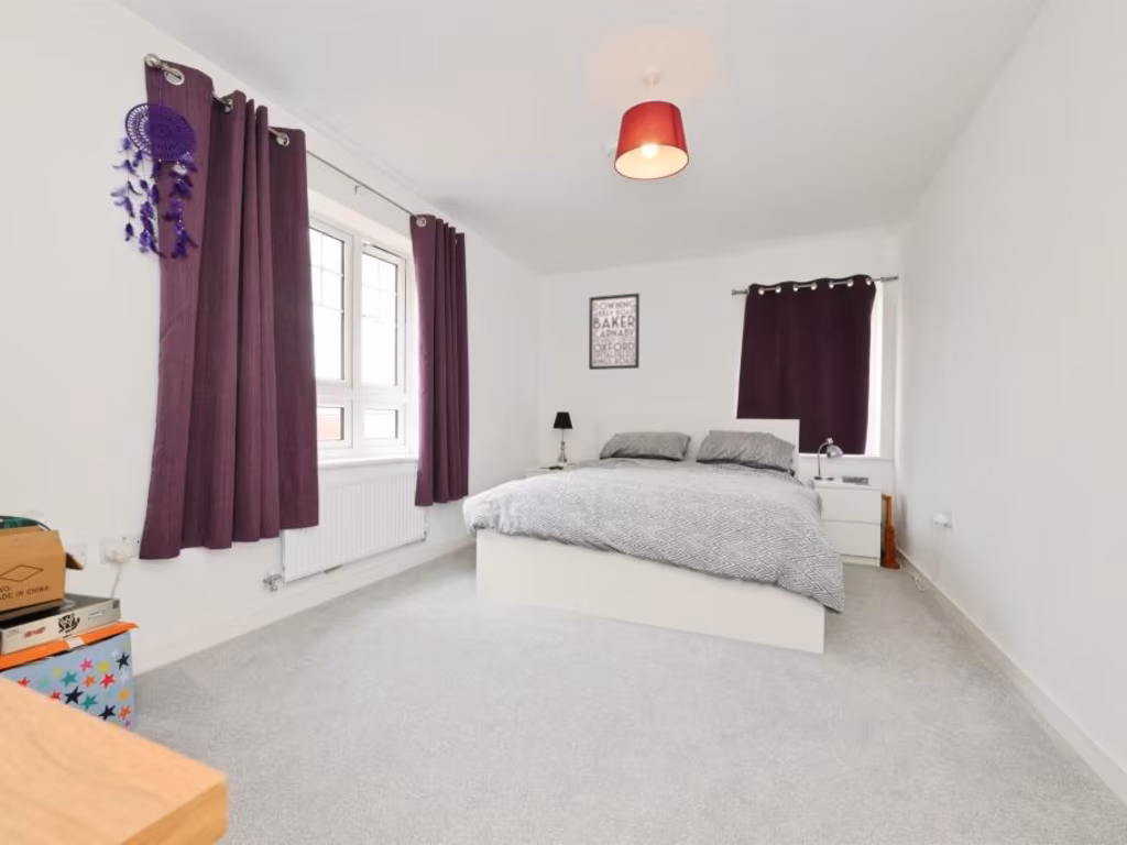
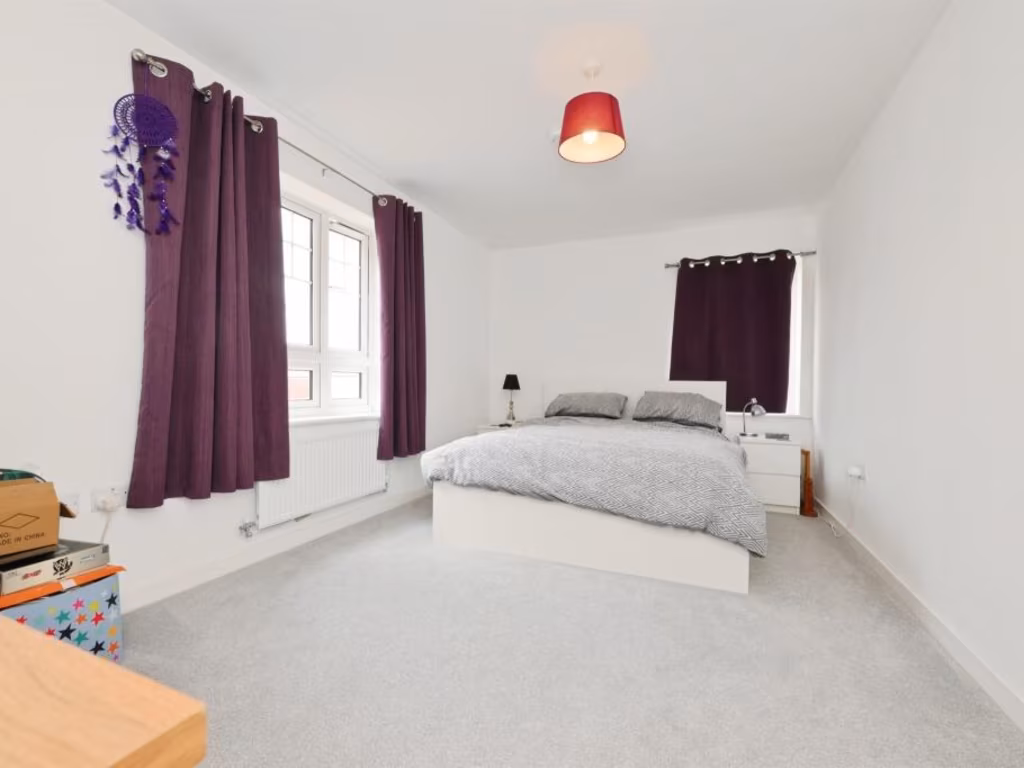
- wall art [588,292,641,371]
